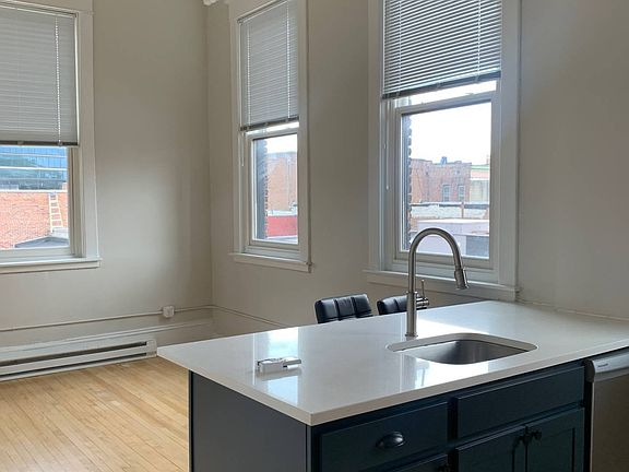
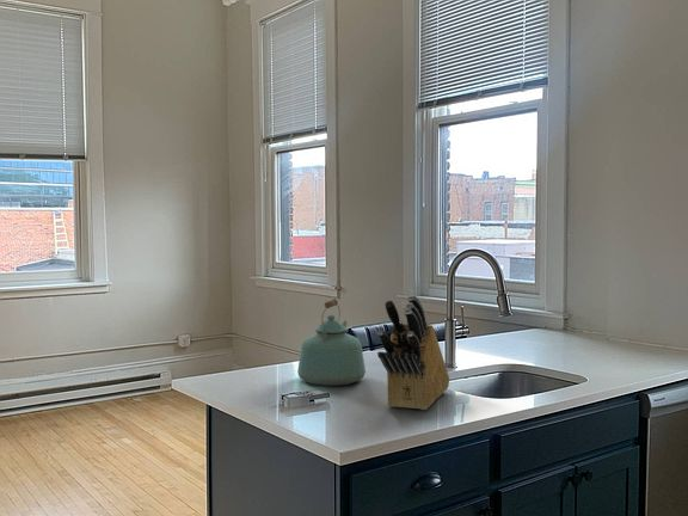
+ knife block [376,294,450,411]
+ kettle [296,299,367,387]
